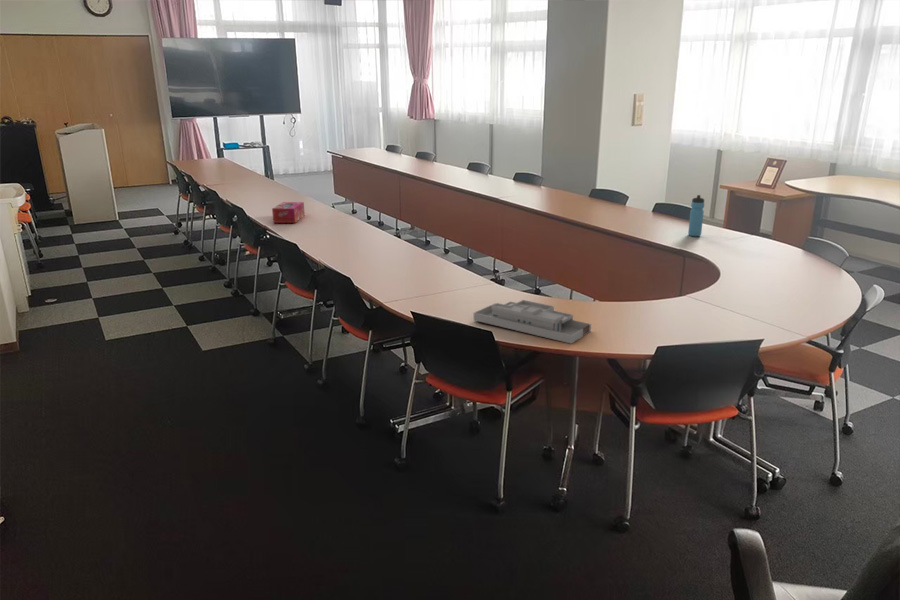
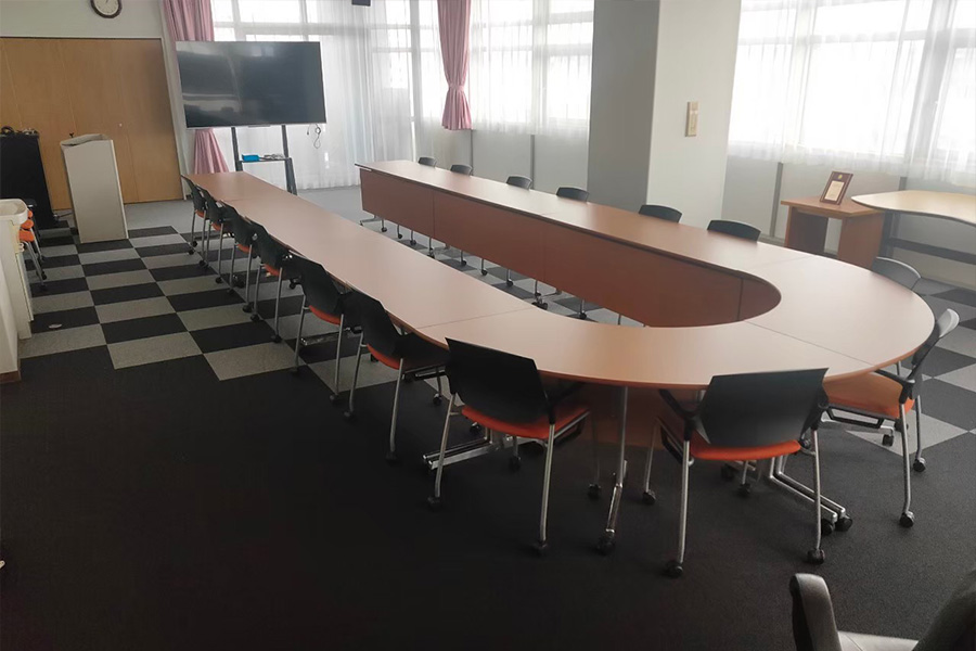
- water bottle [687,194,705,237]
- tissue box [271,201,306,224]
- desk organizer [473,299,592,345]
